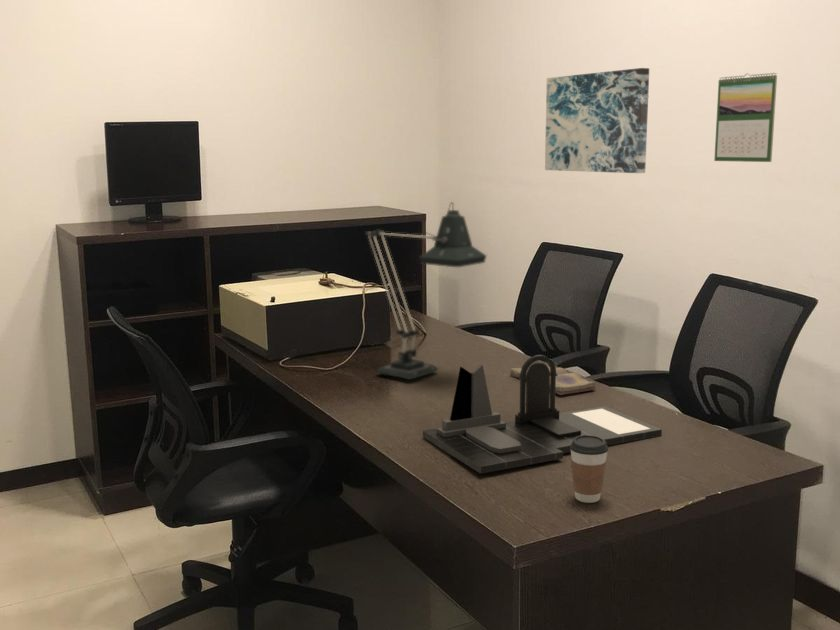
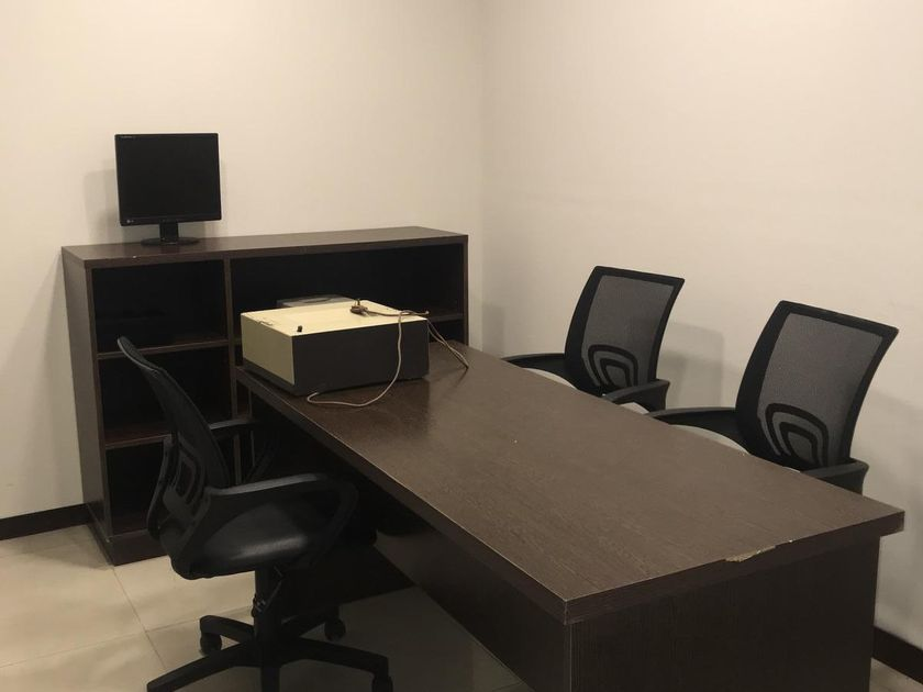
- diary [509,365,597,396]
- coffee cup [570,435,609,504]
- wall art [544,67,650,174]
- desk organizer [422,354,663,475]
- calendar [713,72,778,163]
- desk lamp [364,201,488,382]
